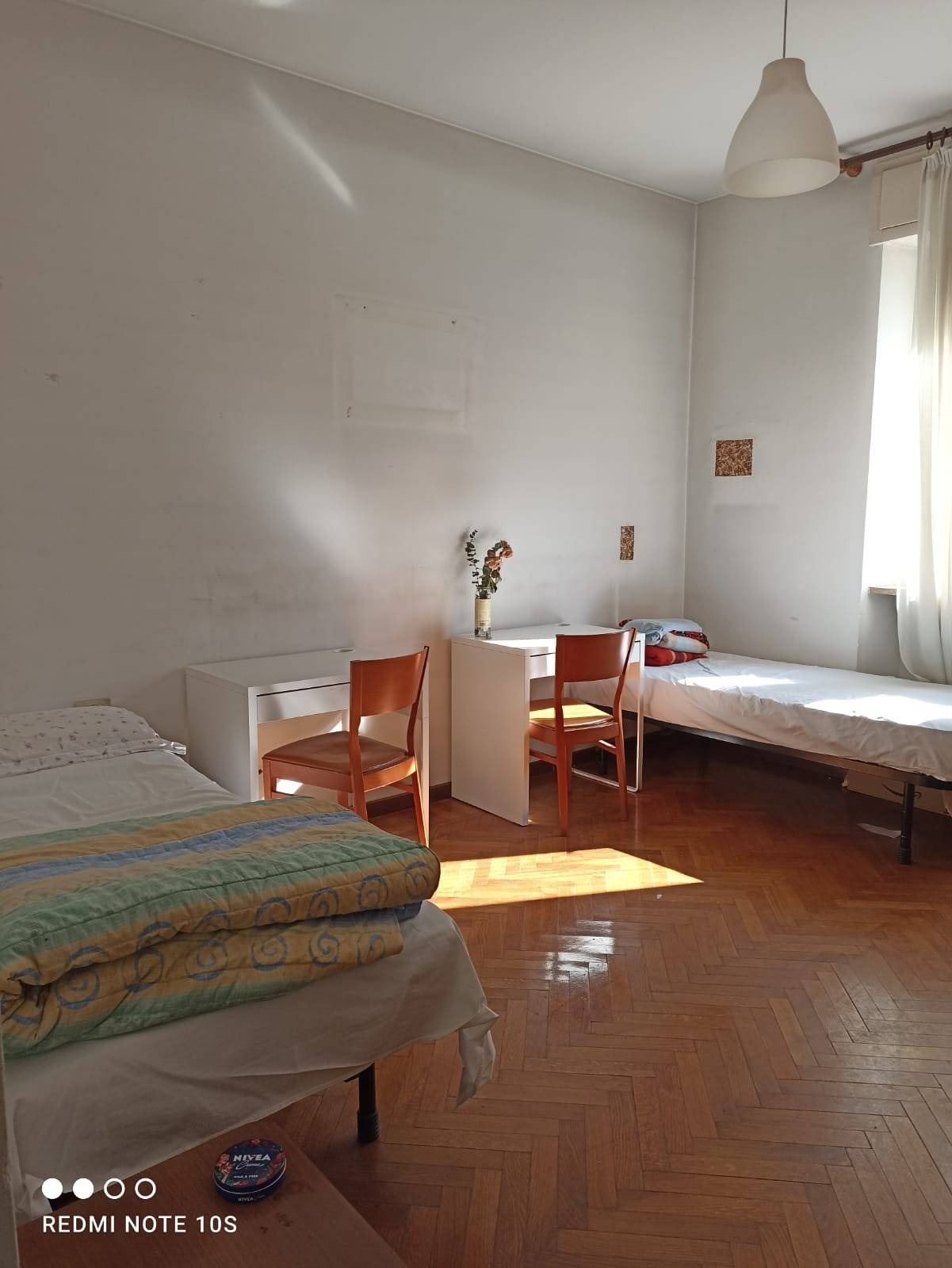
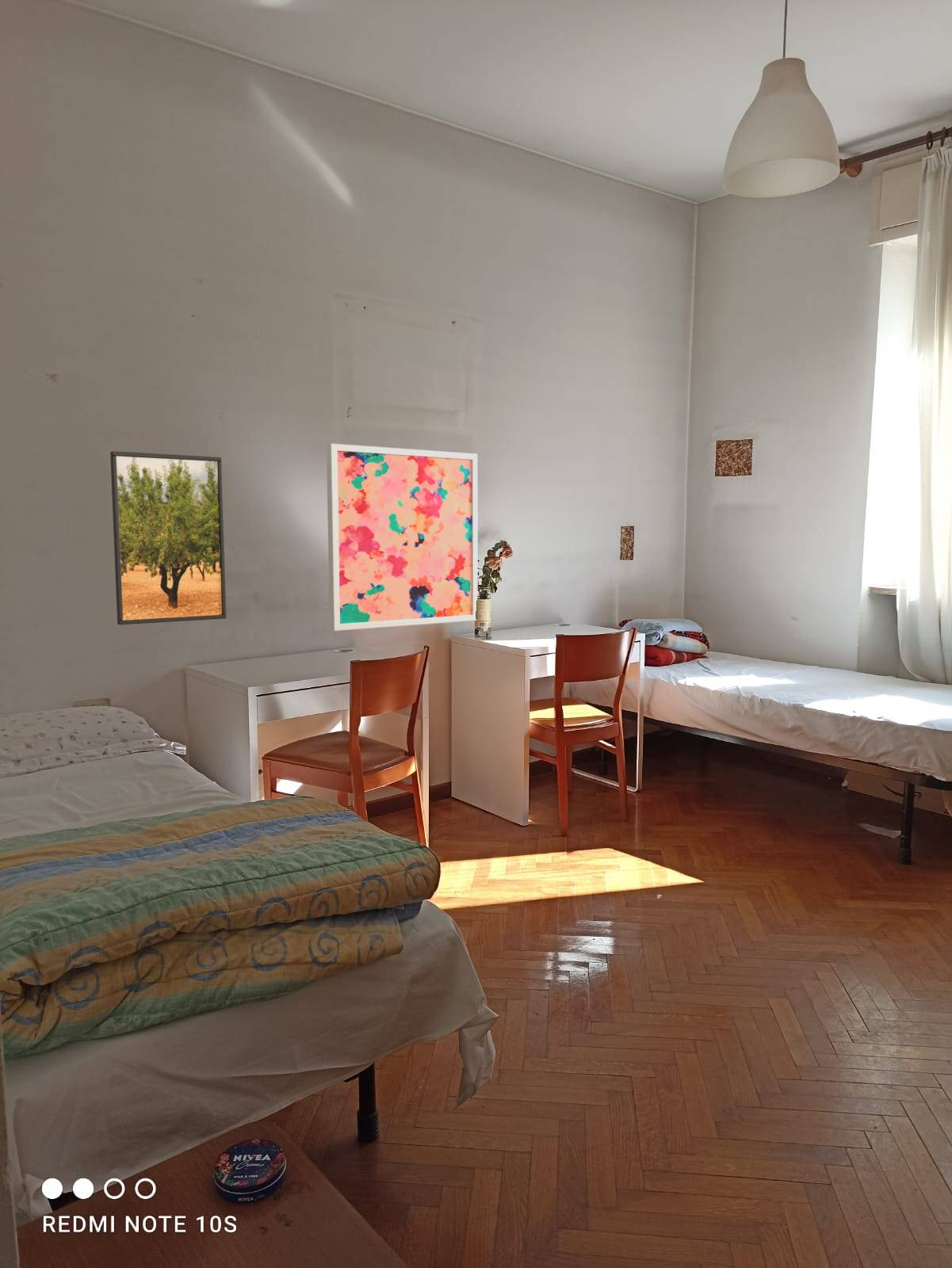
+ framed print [109,451,227,625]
+ wall art [326,443,479,632]
